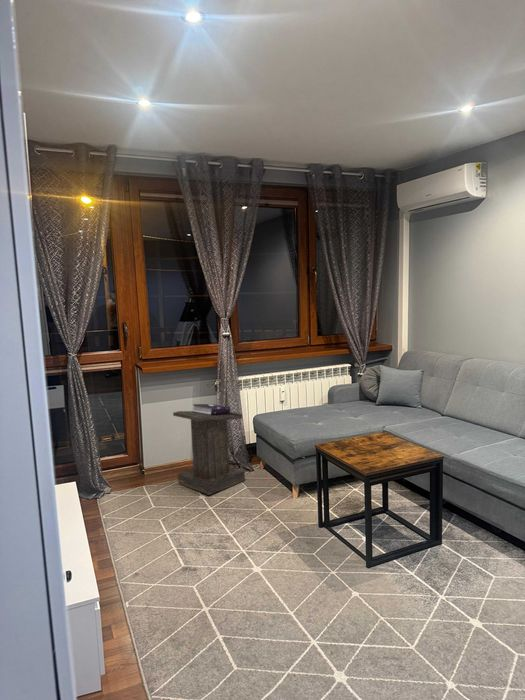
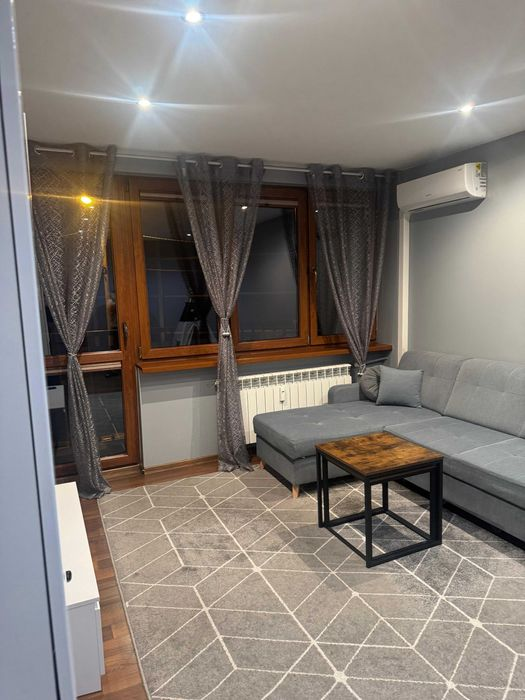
- lectern [172,403,246,496]
